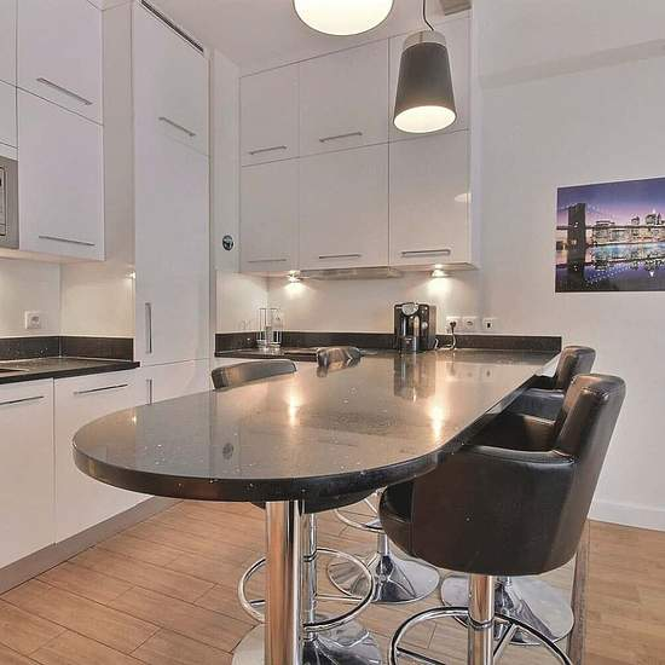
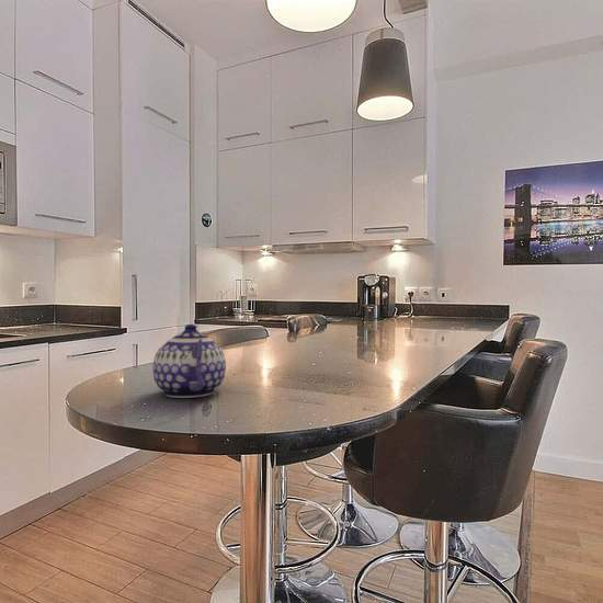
+ teapot [152,323,227,399]
